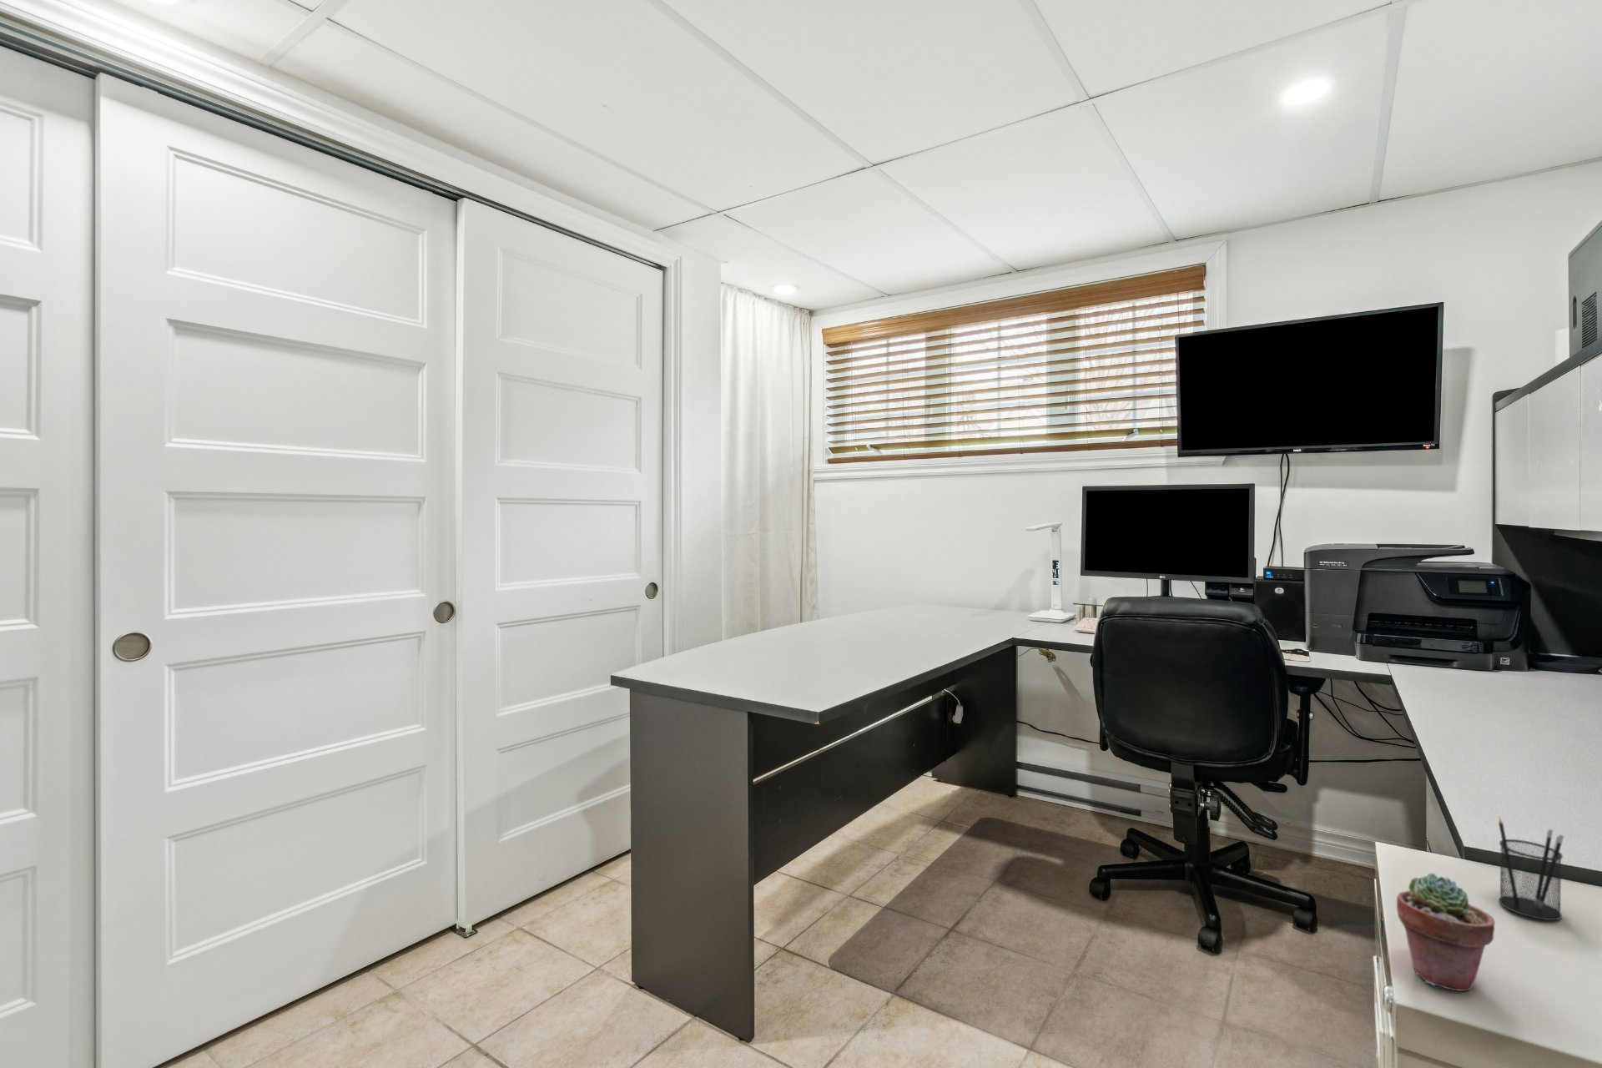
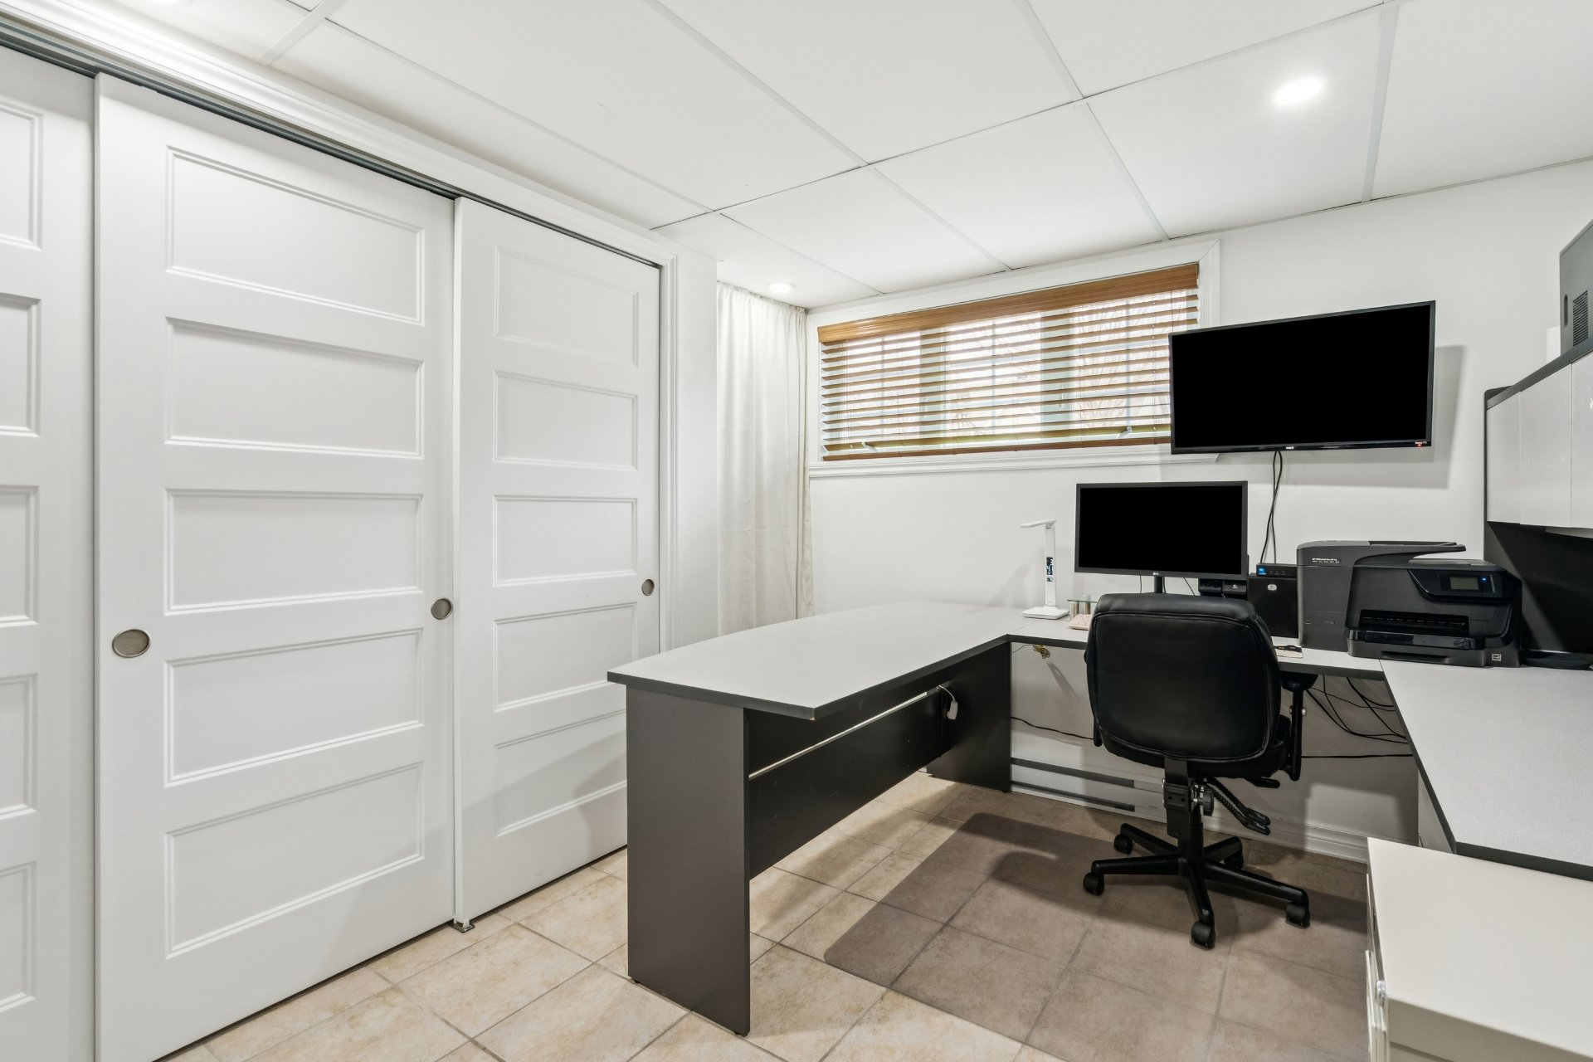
- pencil holder [1498,816,1565,921]
- potted succulent [1396,873,1495,992]
